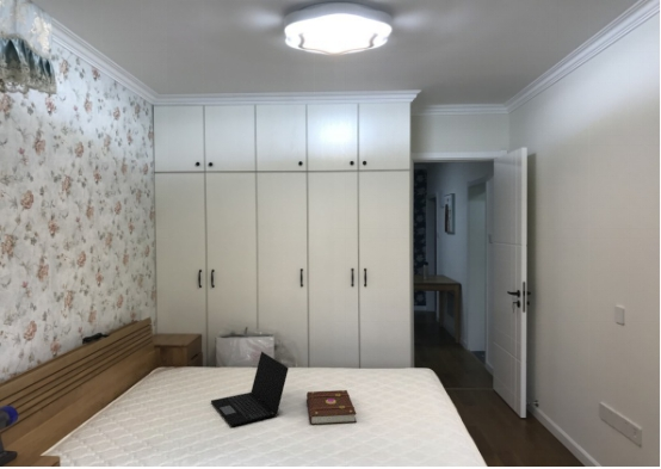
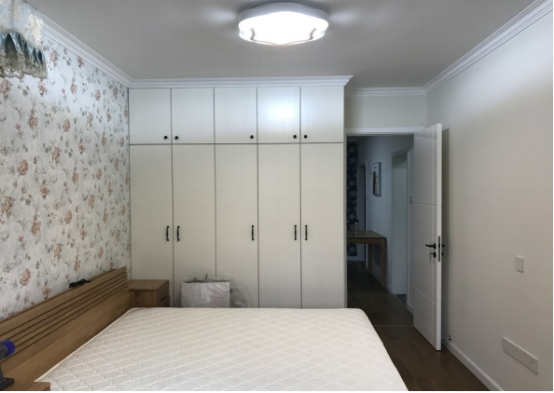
- laptop [210,351,290,428]
- book [305,389,358,426]
